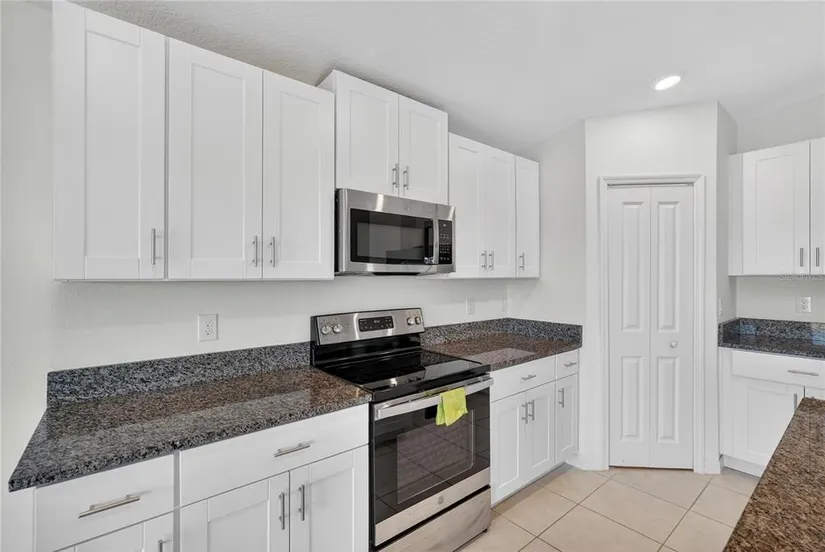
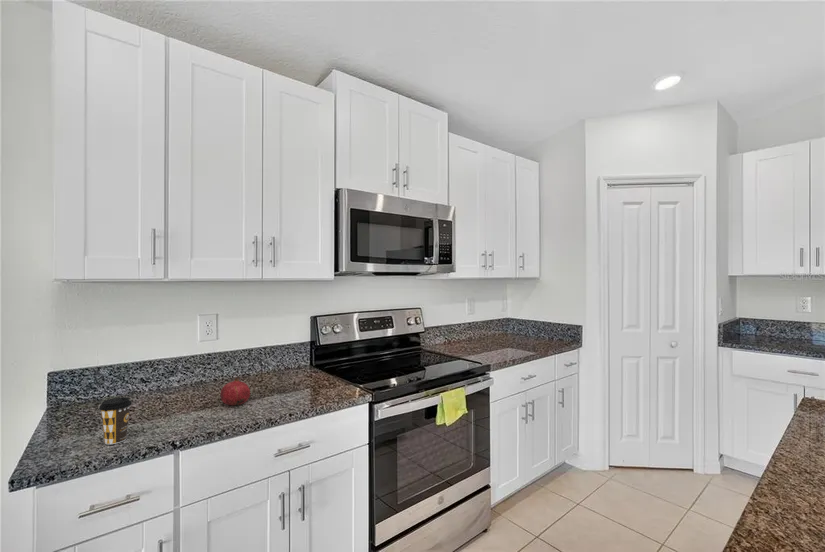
+ coffee cup [98,396,132,445]
+ fruit [219,377,251,406]
